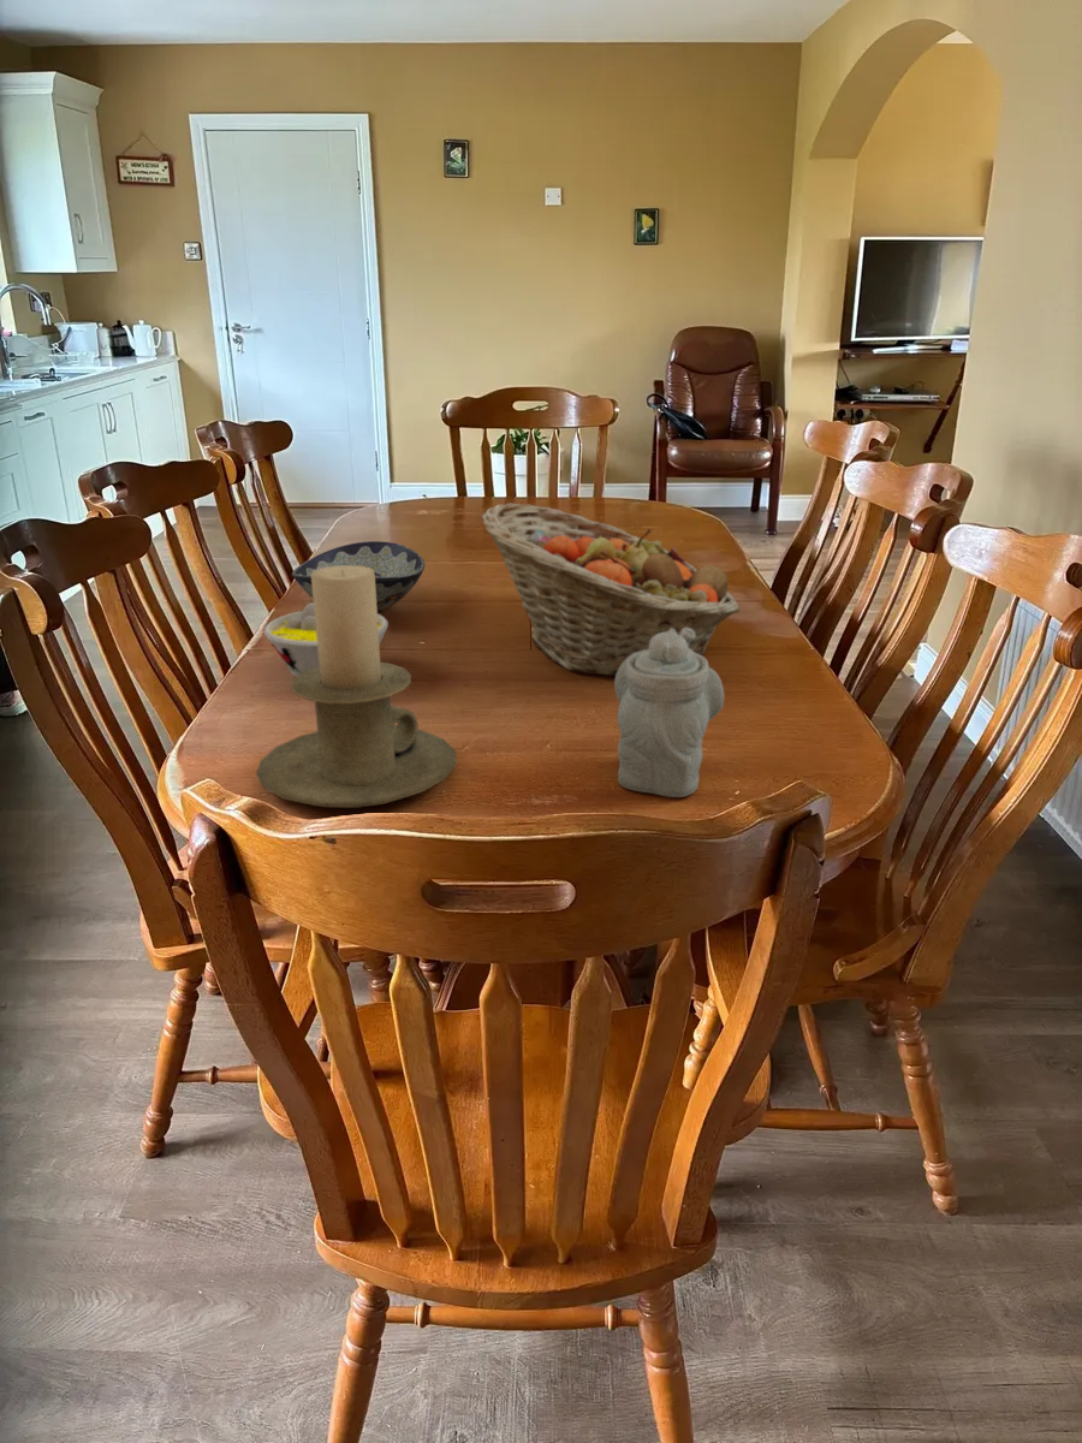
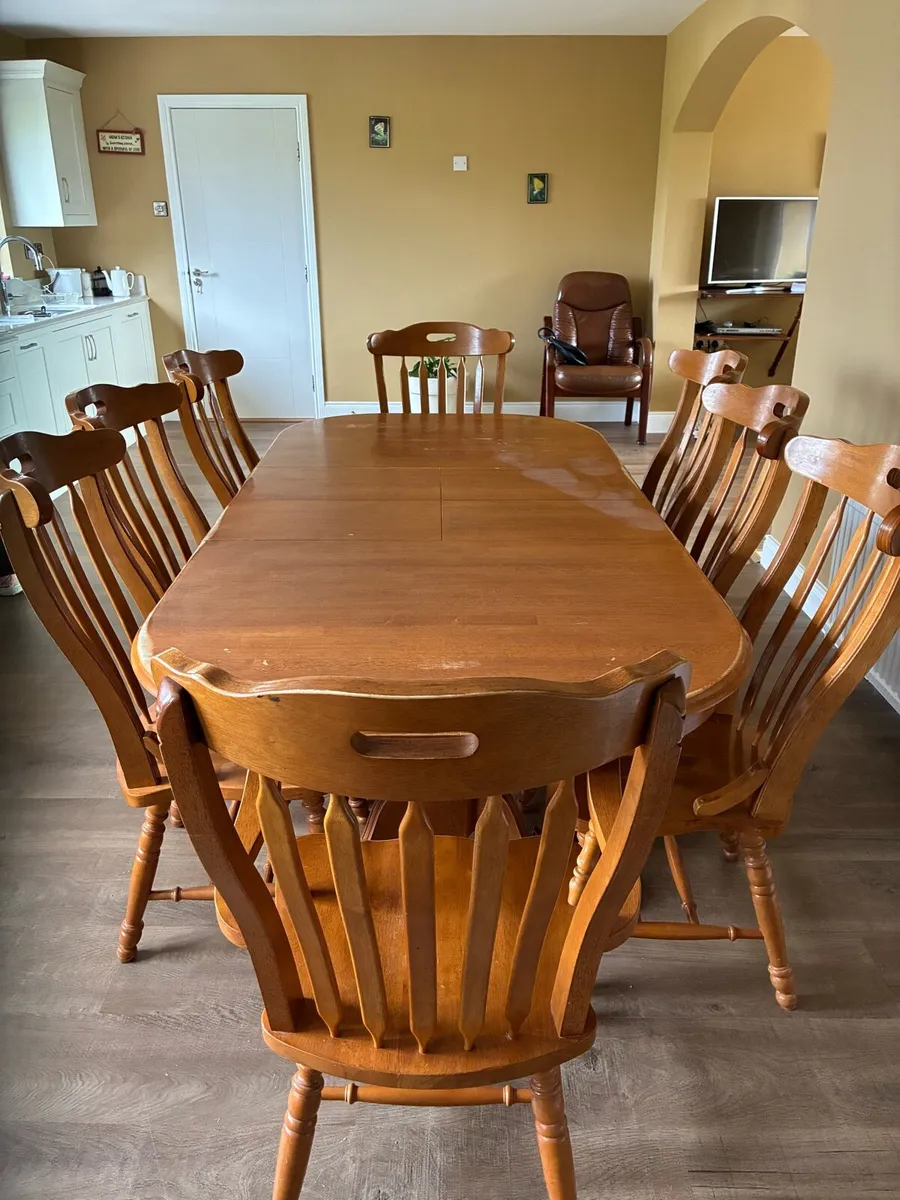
- candle holder [255,566,458,809]
- decorative bowl [291,540,426,613]
- fruit basket [480,503,741,677]
- bowl [263,601,390,677]
- teapot [613,628,725,798]
